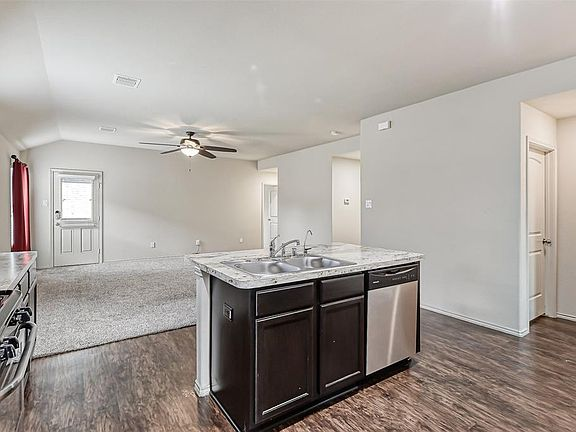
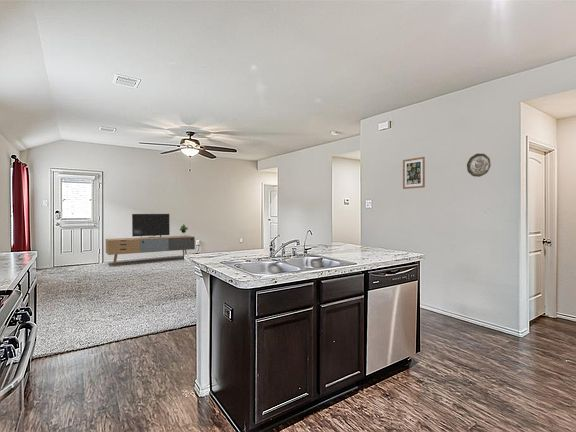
+ wall art [402,156,426,190]
+ media console [105,213,196,265]
+ decorative plate [466,153,492,178]
